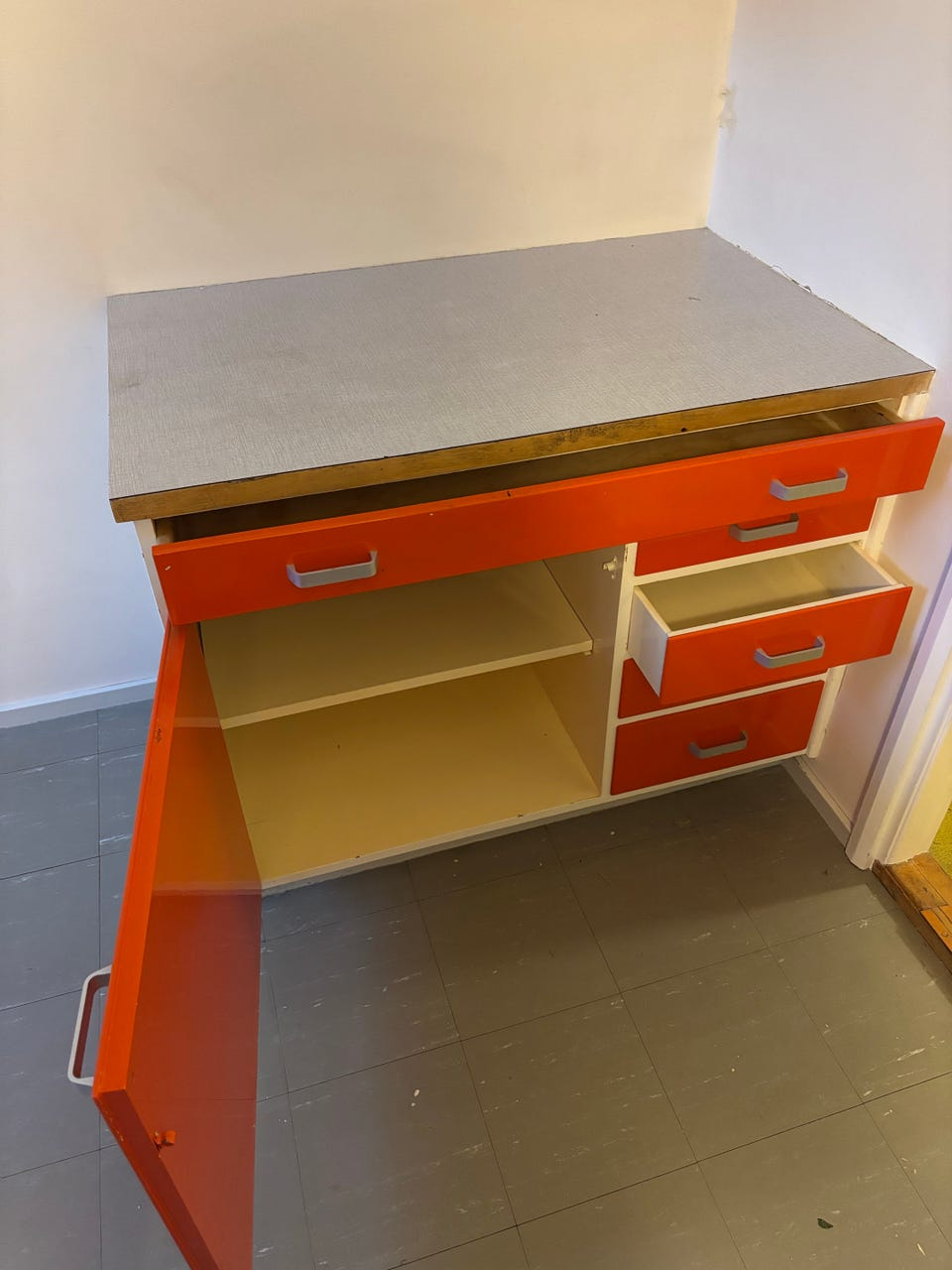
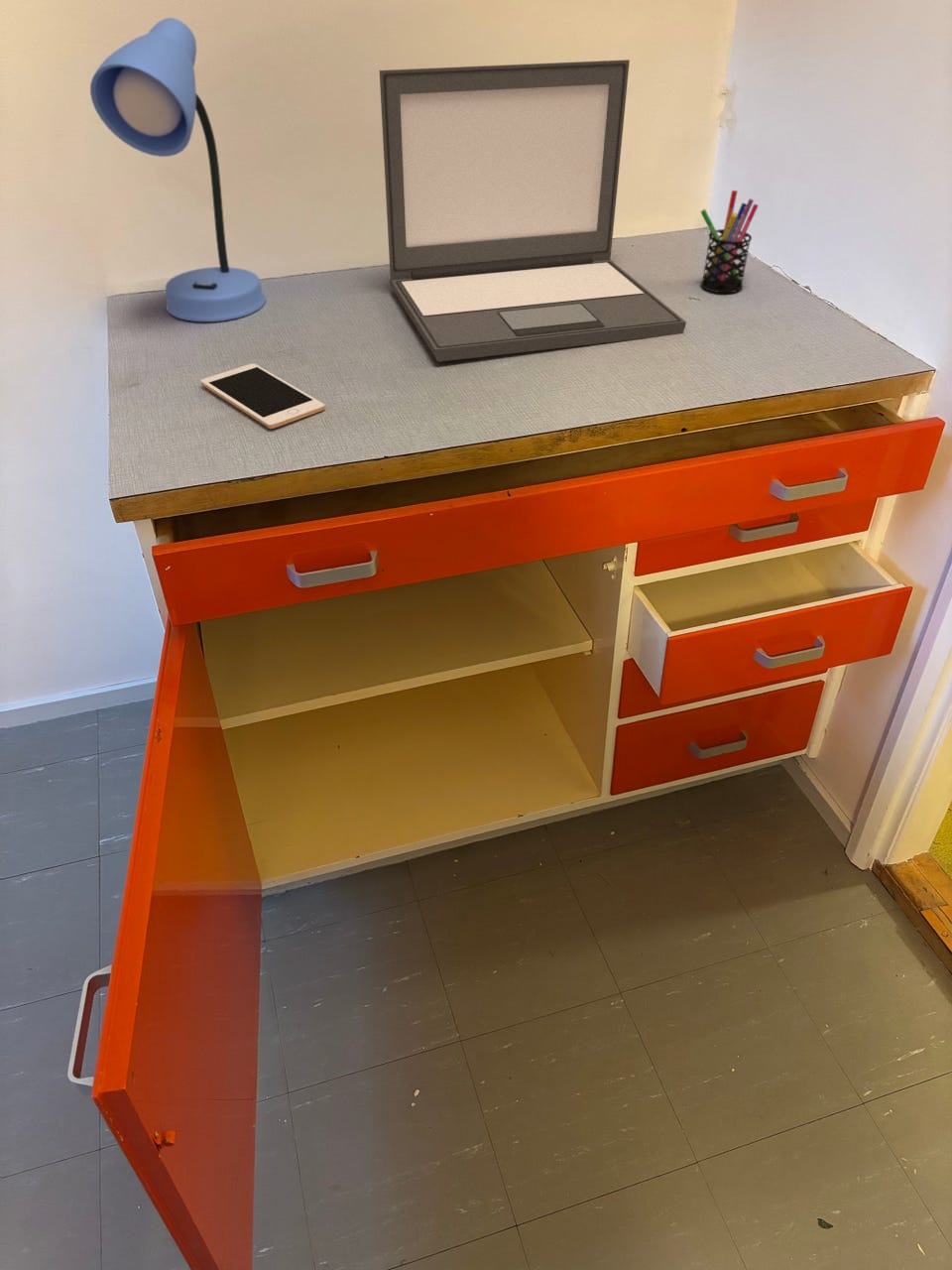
+ cell phone [200,363,326,430]
+ laptop [379,59,687,363]
+ desk lamp [89,17,267,322]
+ pen holder [700,190,760,294]
